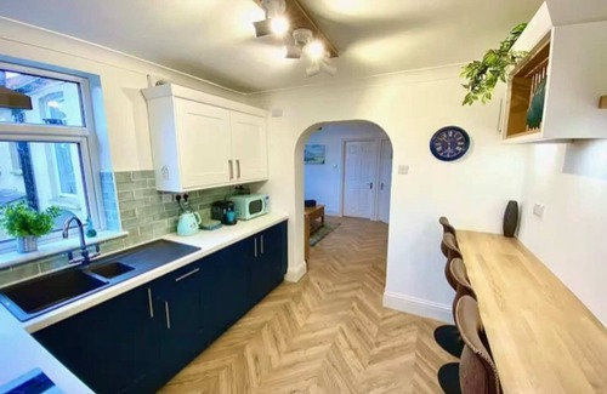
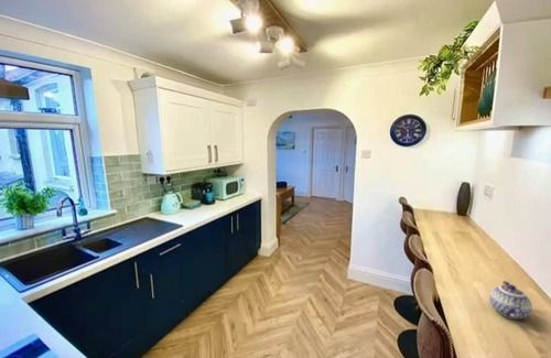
+ teapot [489,280,533,321]
